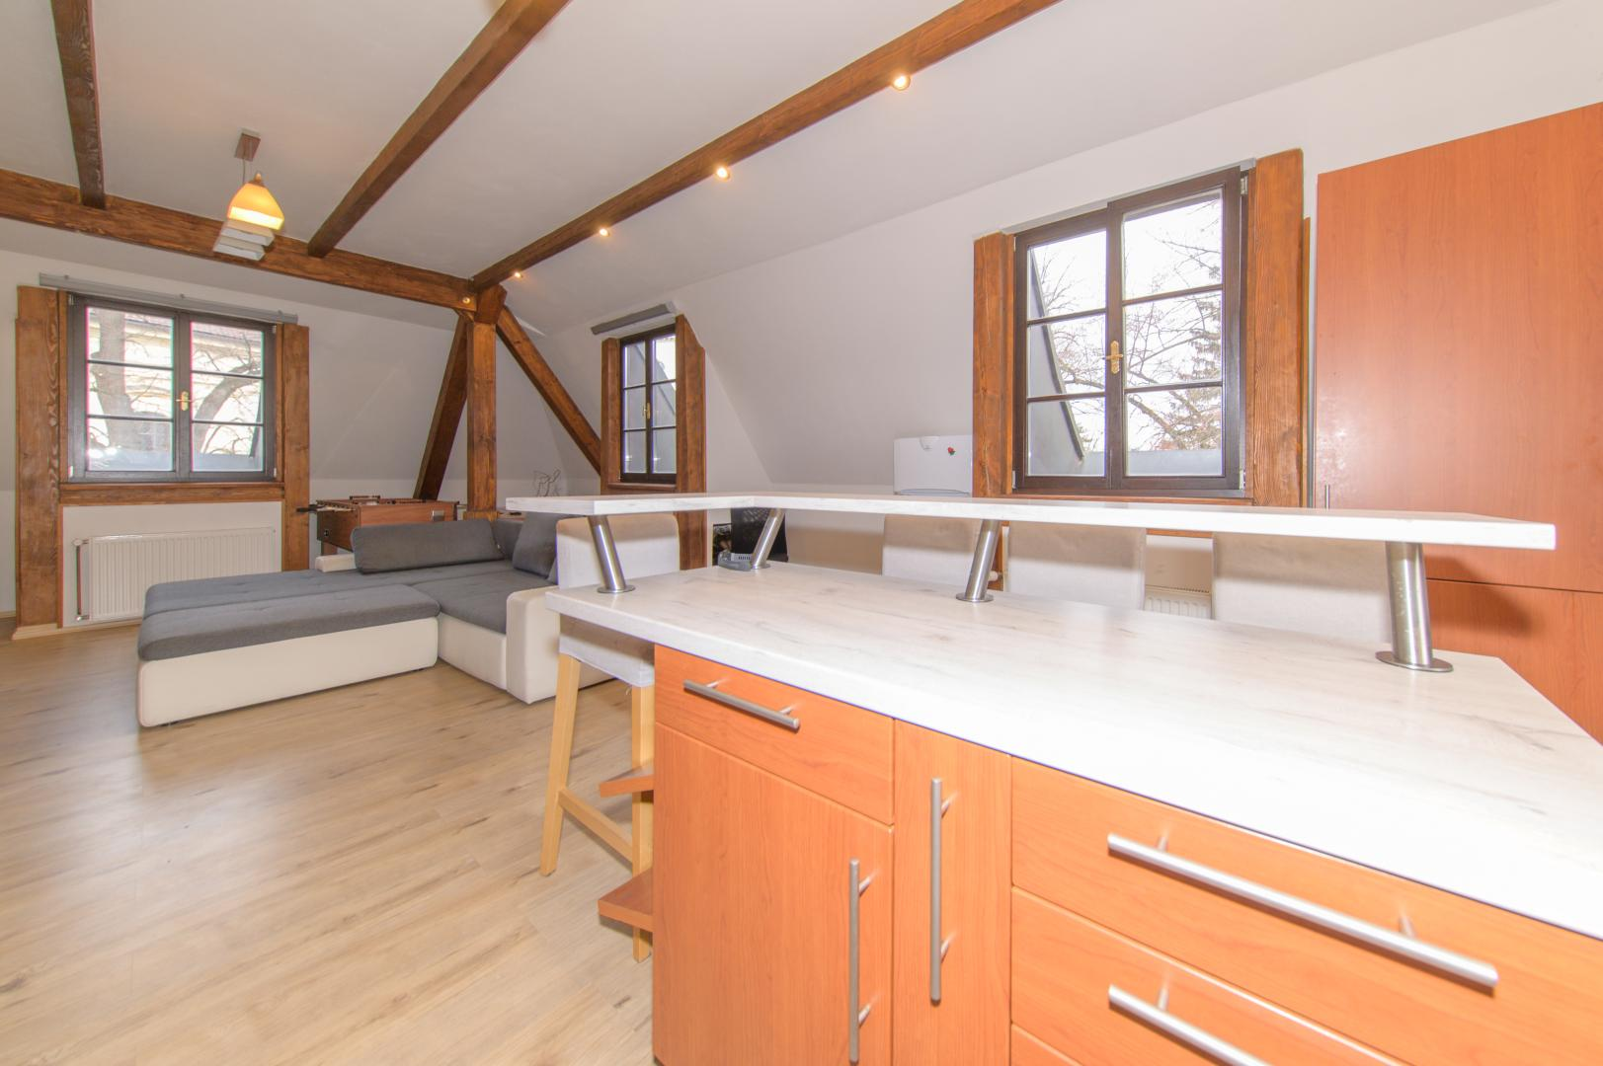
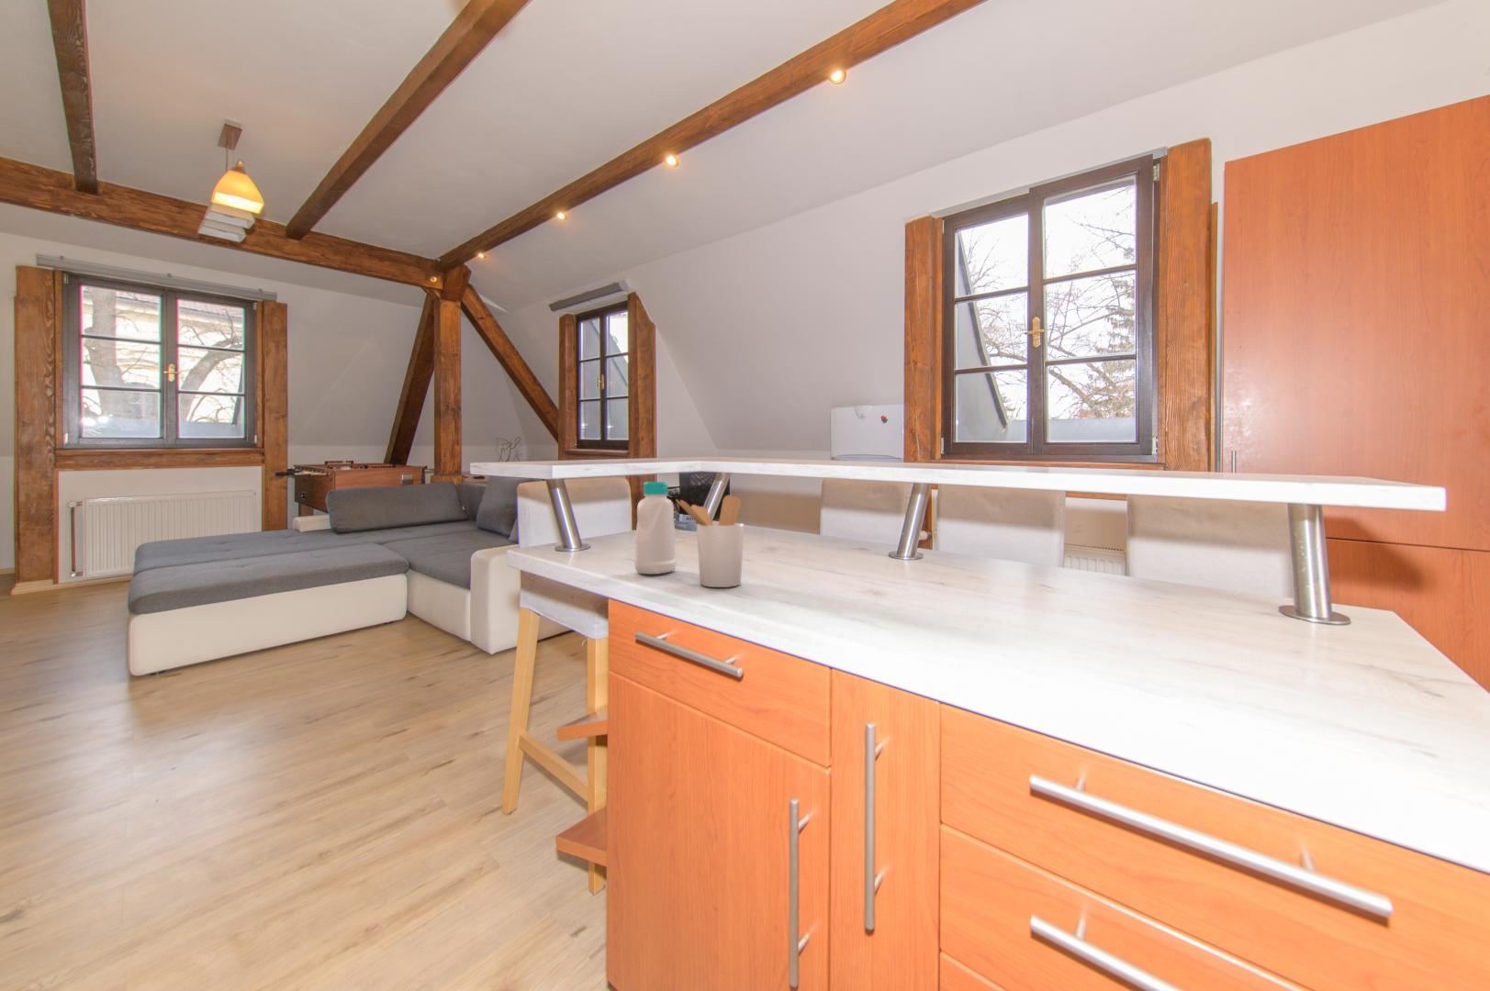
+ bottle [634,481,677,575]
+ utensil holder [676,494,746,588]
